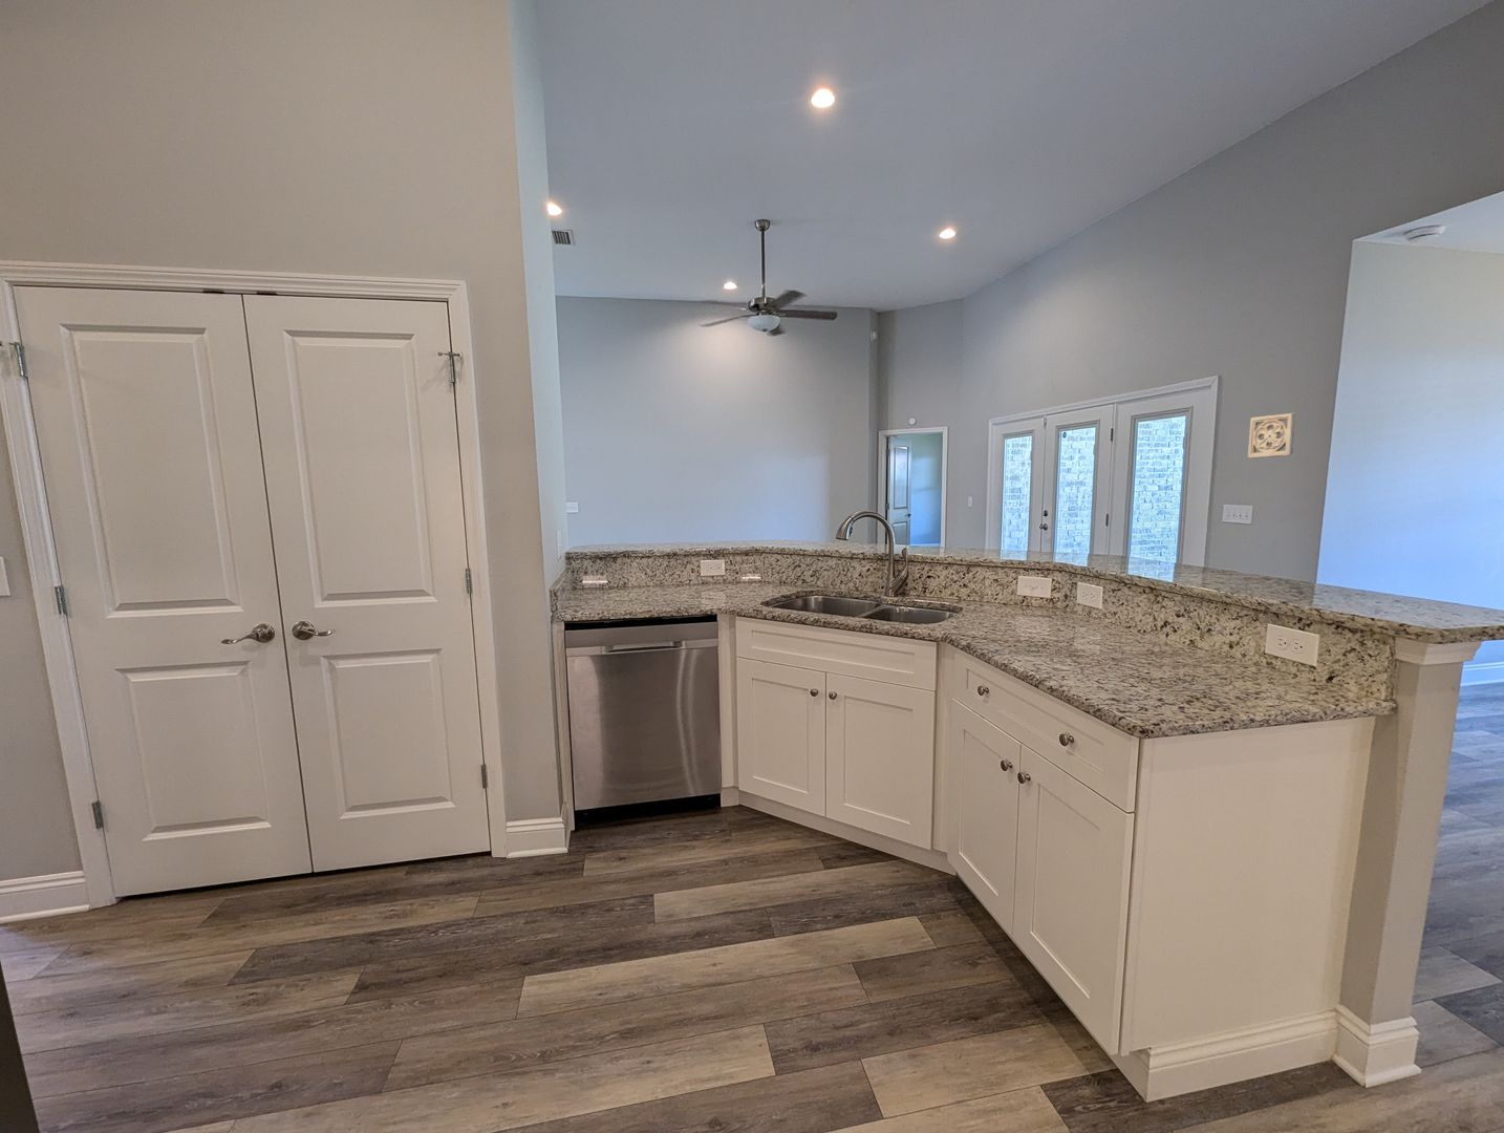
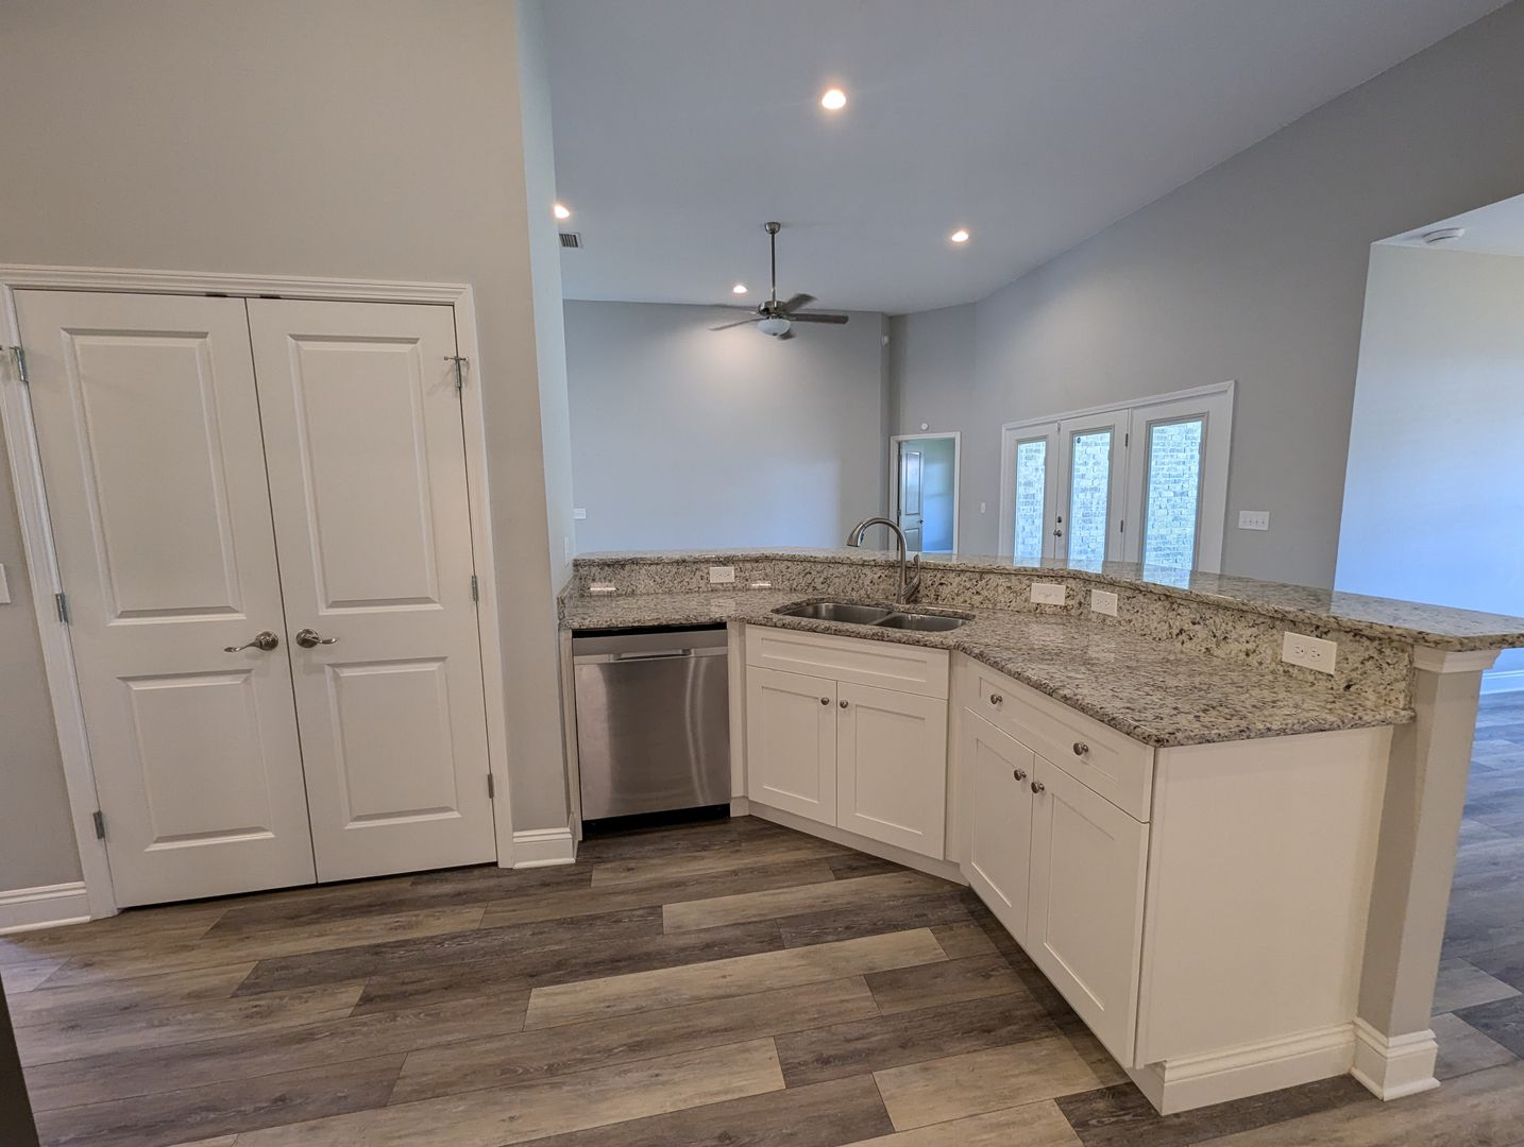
- wall ornament [1247,412,1296,459]
